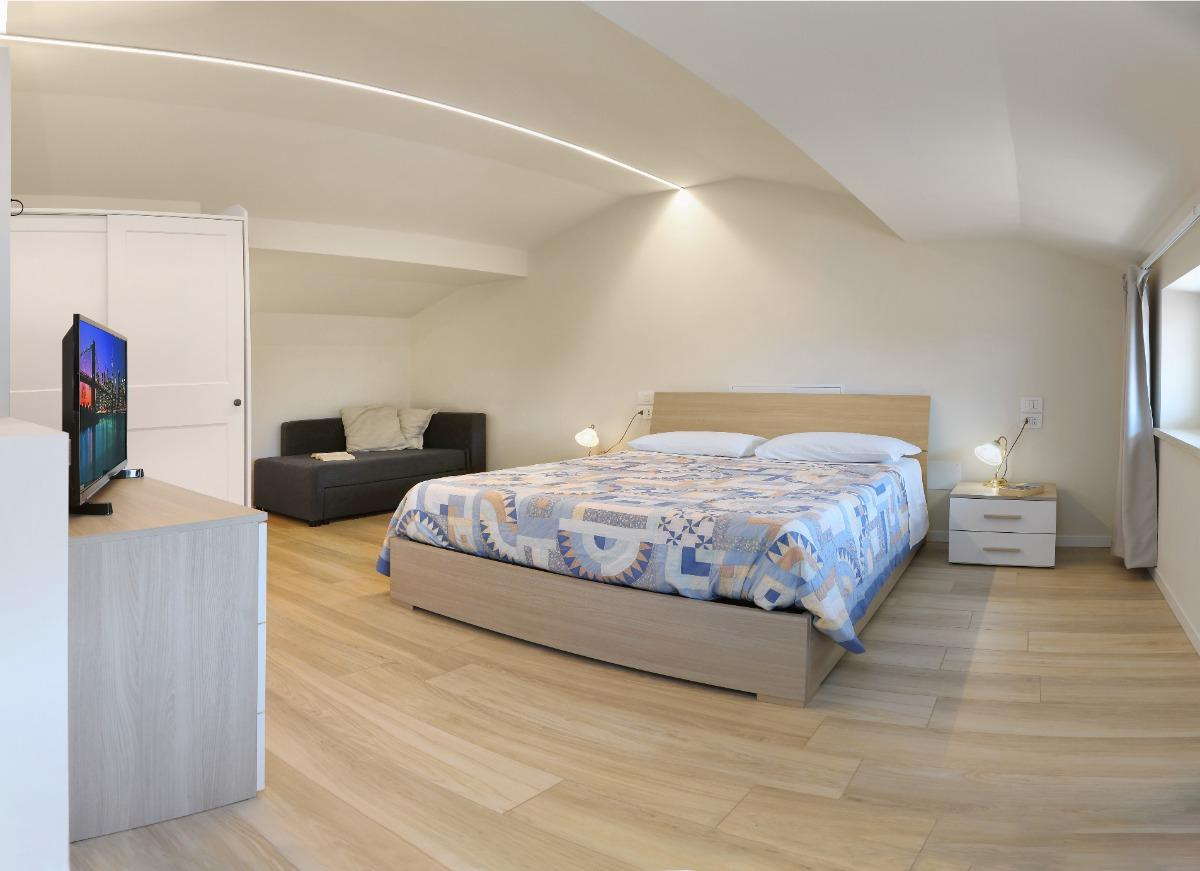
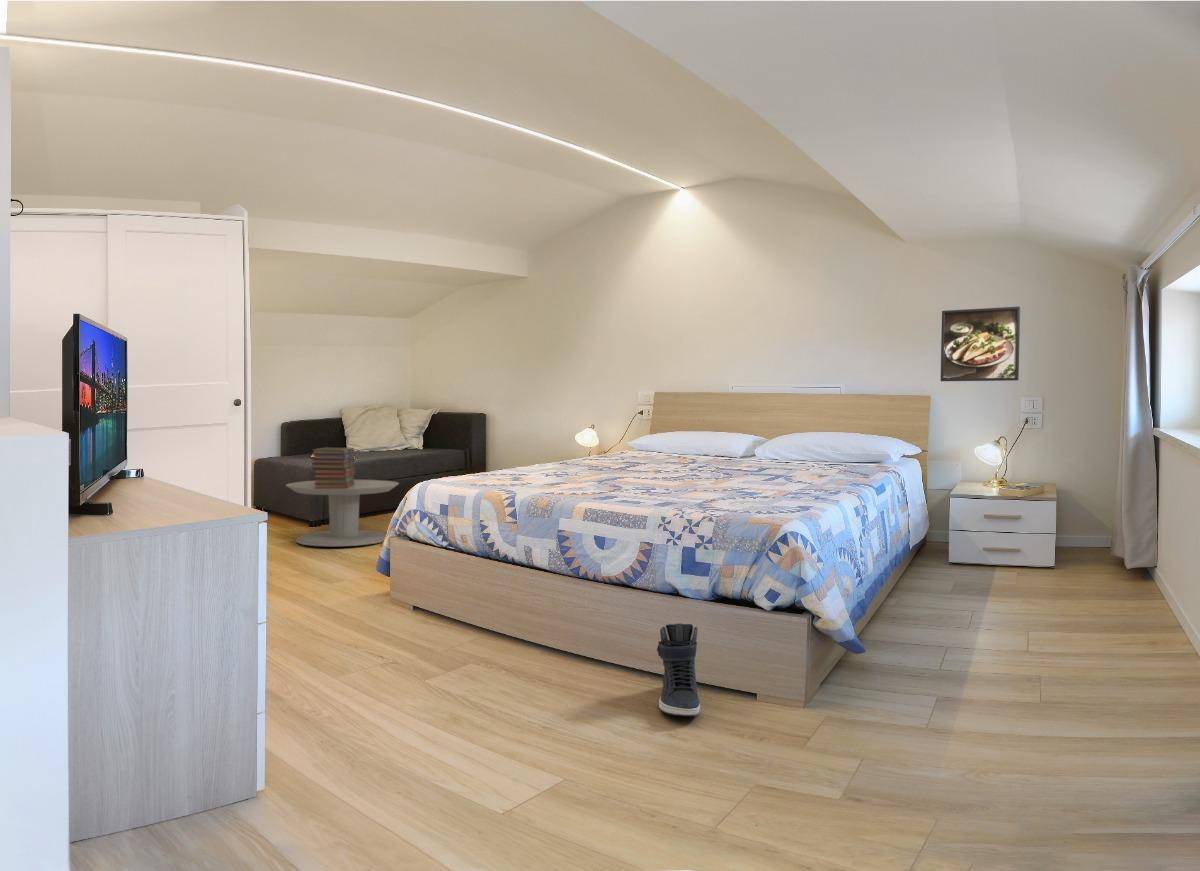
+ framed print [939,305,1021,382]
+ sneaker [656,623,701,717]
+ side table [285,479,400,547]
+ book stack [311,447,356,489]
